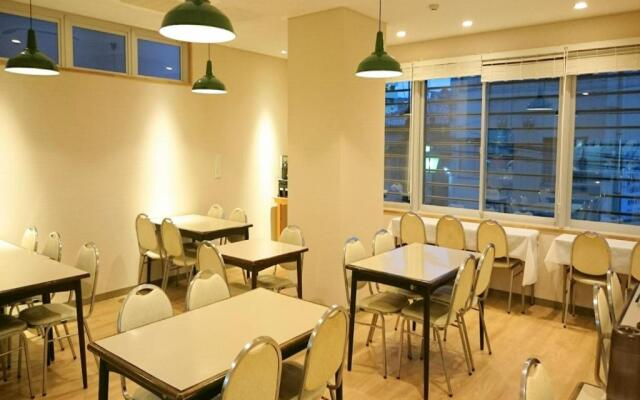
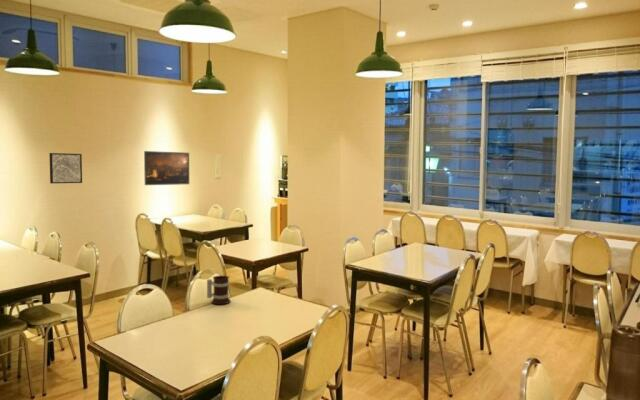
+ wall art [48,152,83,184]
+ mug [206,274,232,305]
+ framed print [143,150,190,186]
